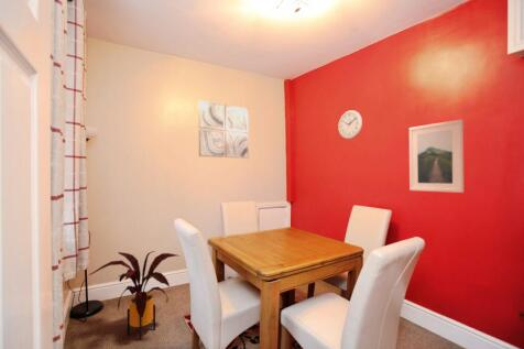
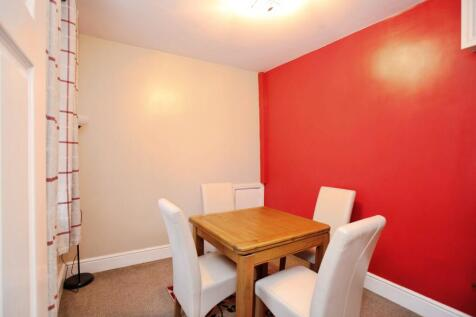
- wall art [198,99,250,160]
- wall clock [337,109,363,140]
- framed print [408,119,465,194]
- house plant [88,250,181,340]
